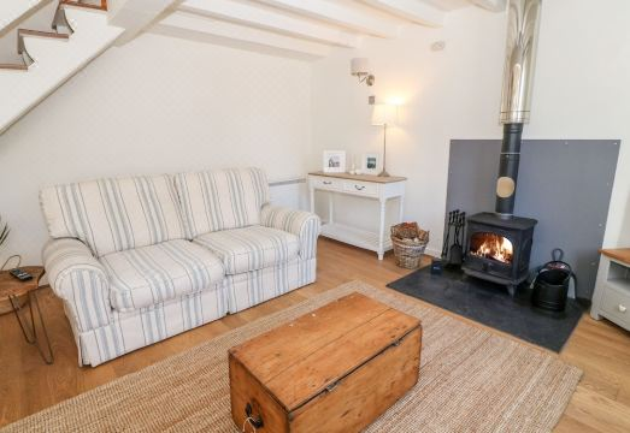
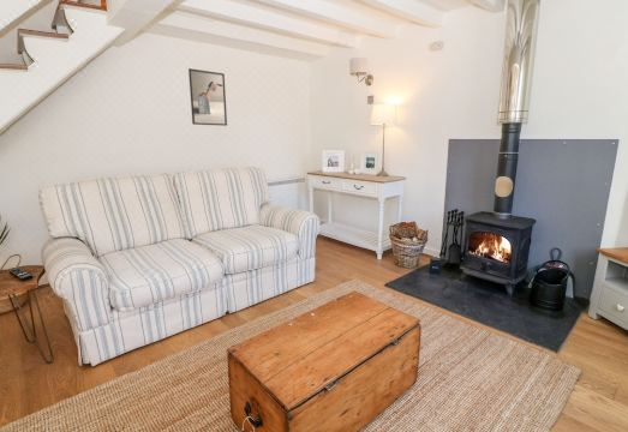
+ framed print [187,67,228,127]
